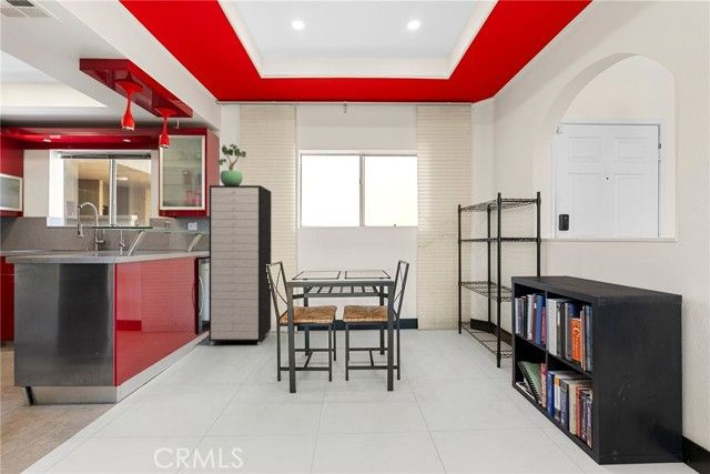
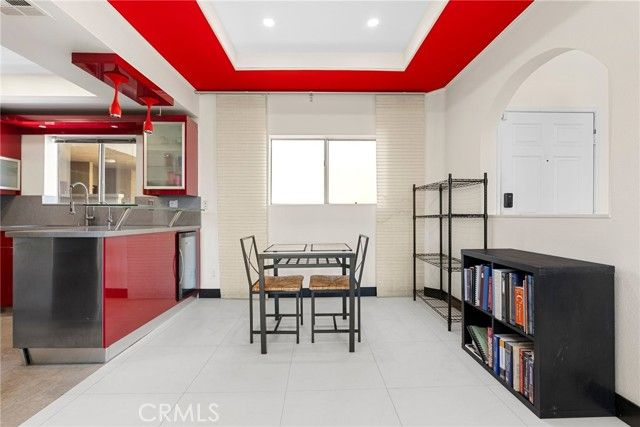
- storage cabinet [207,184,272,346]
- potted plant [216,143,247,185]
